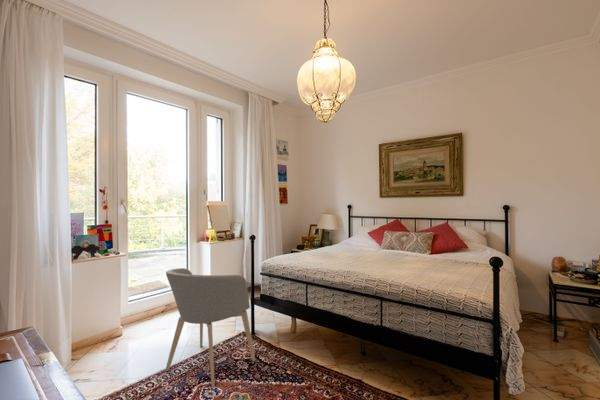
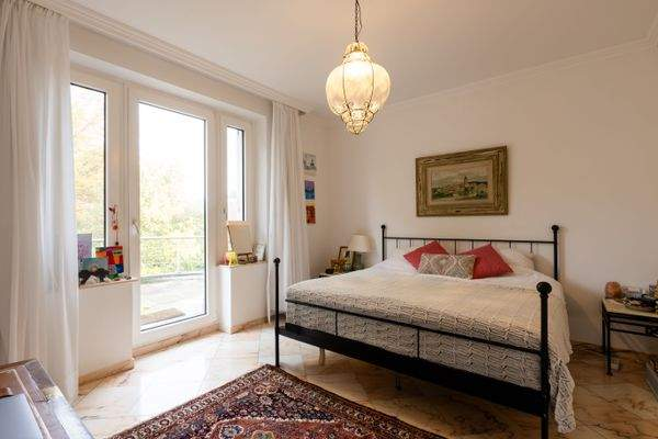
- armchair [164,267,256,389]
